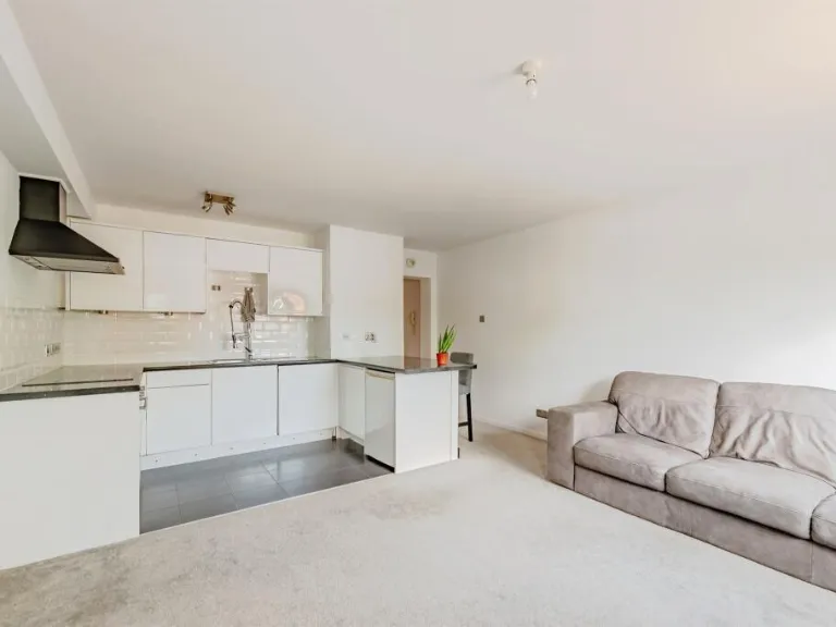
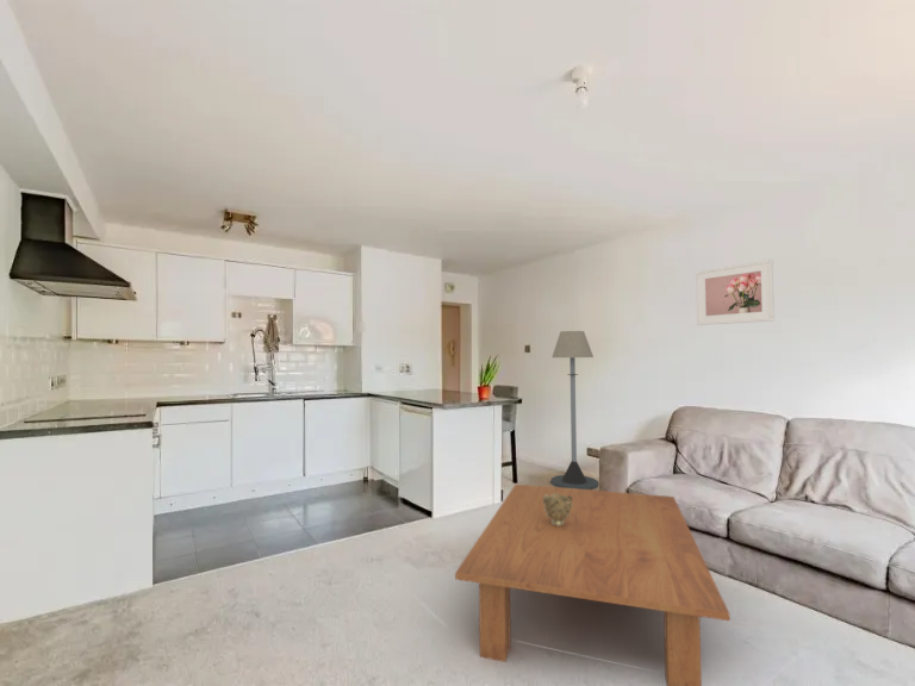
+ floor lamp [549,330,599,491]
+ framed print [695,258,776,326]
+ coffee table [454,484,730,686]
+ decorative bowl [543,493,573,526]
